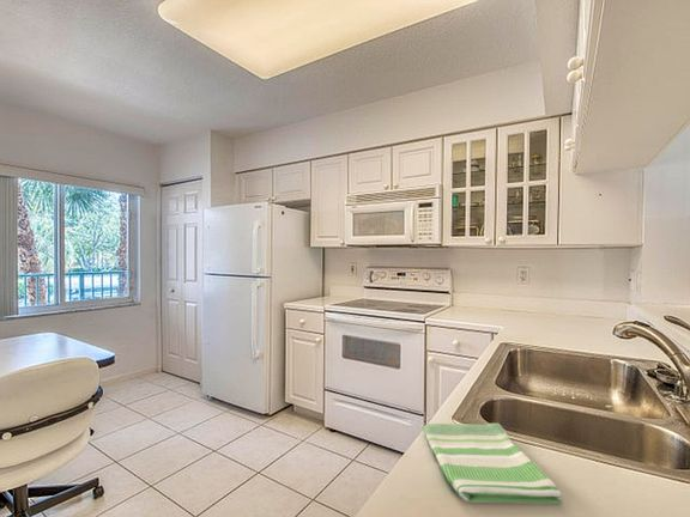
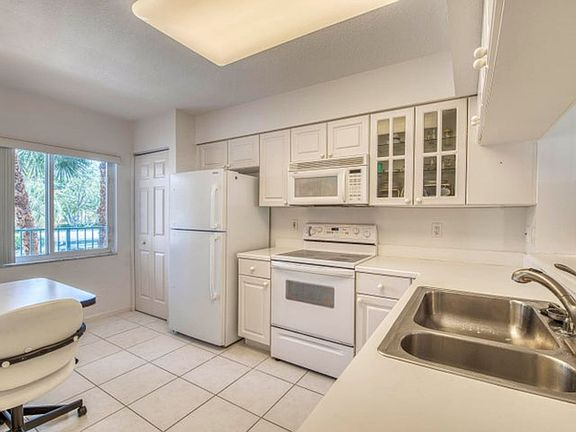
- dish towel [422,421,563,505]
